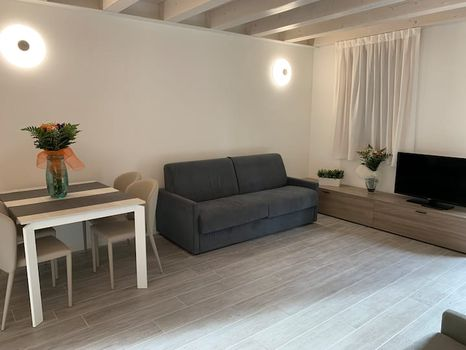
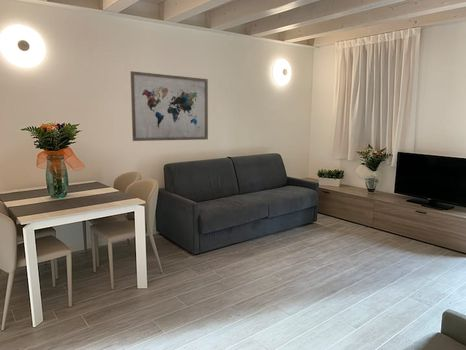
+ wall art [129,70,209,142]
